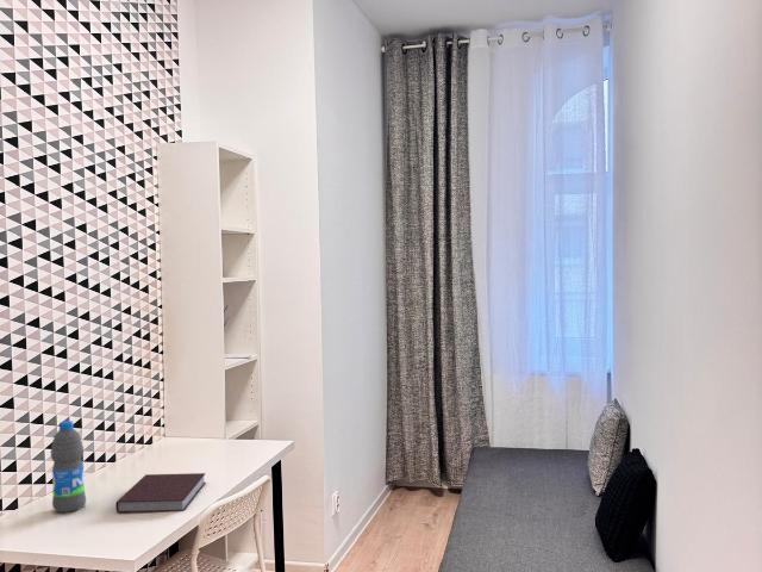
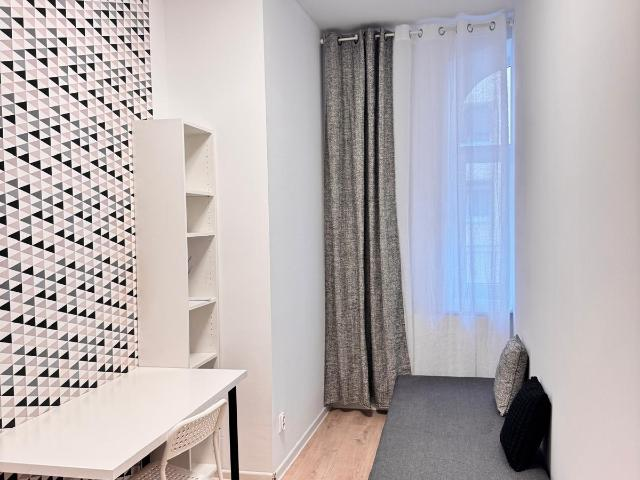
- notebook [114,472,207,514]
- water bottle [50,419,87,514]
